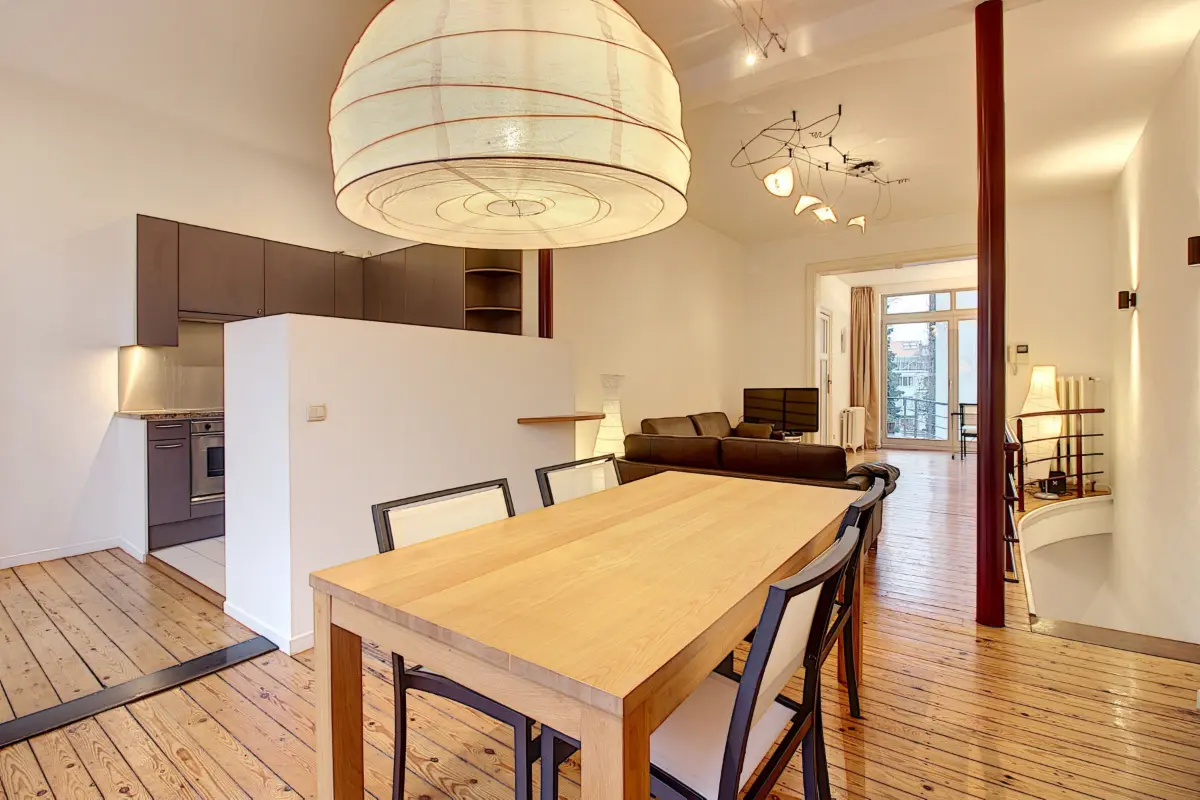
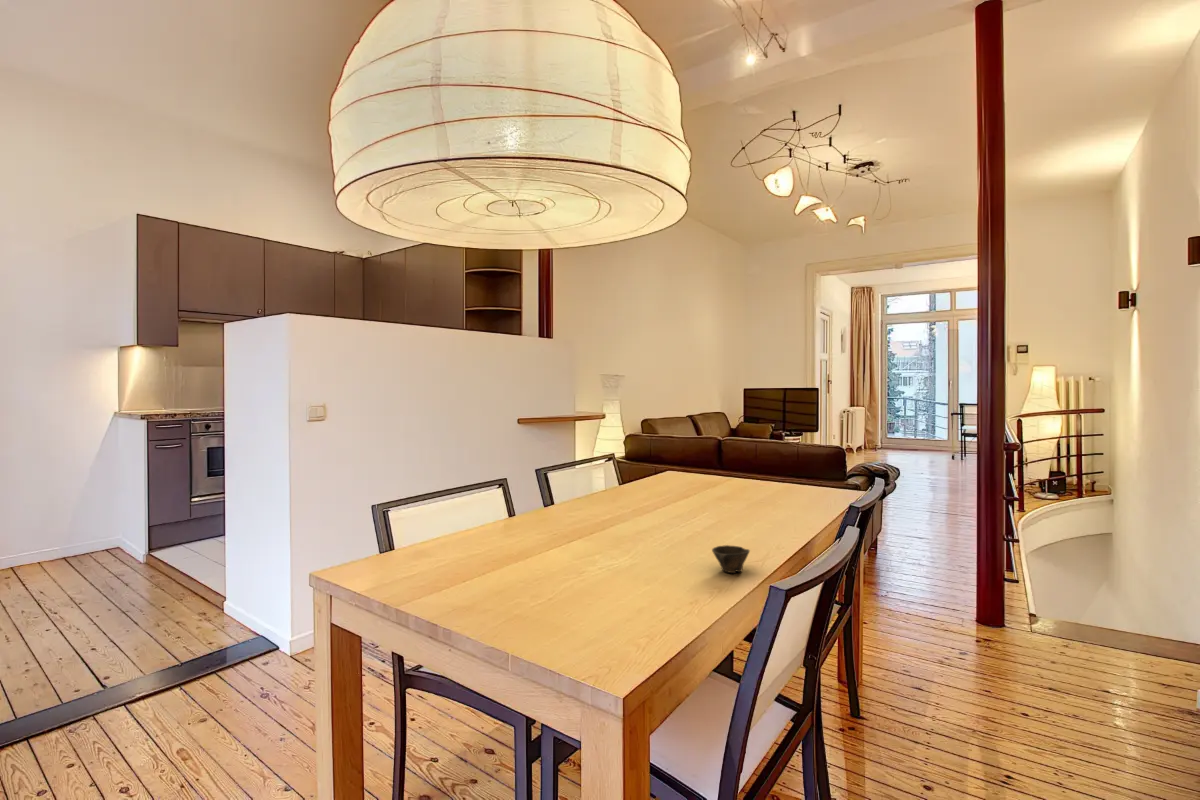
+ cup [711,544,751,574]
